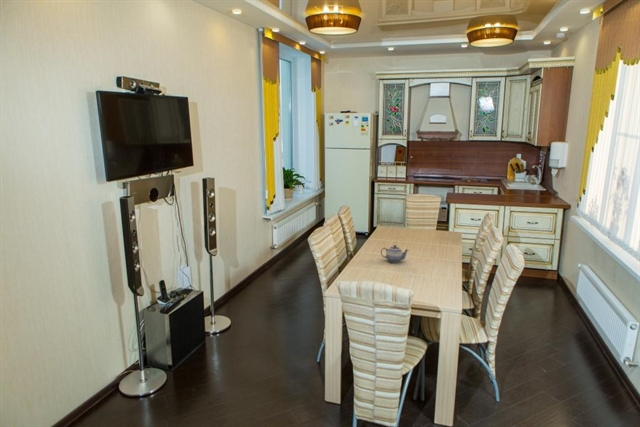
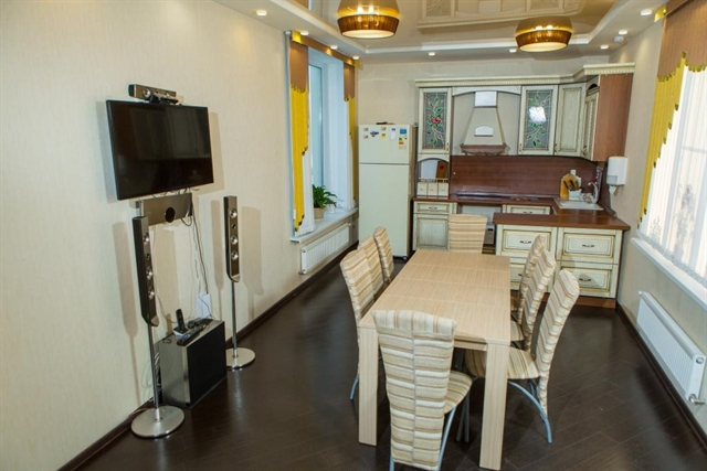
- teapot [380,244,410,264]
